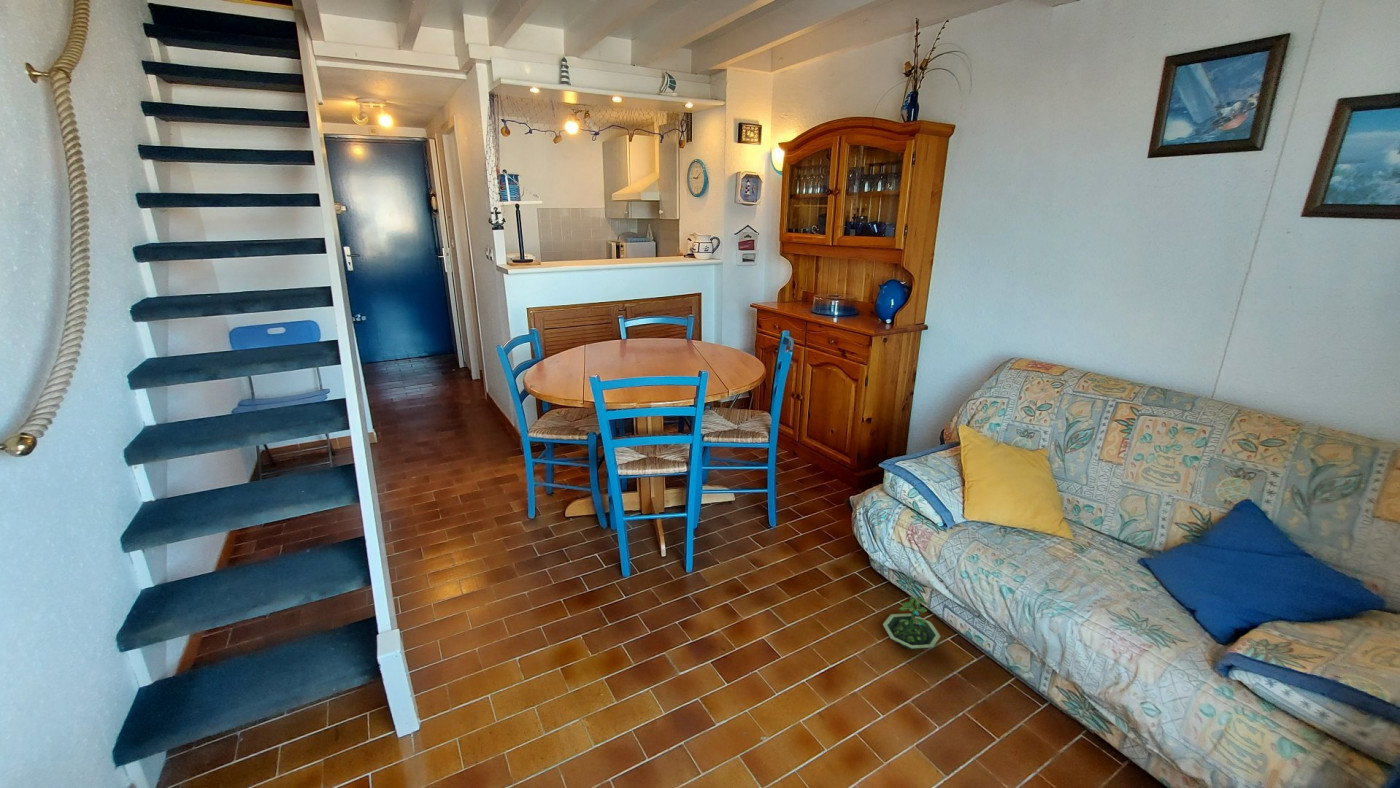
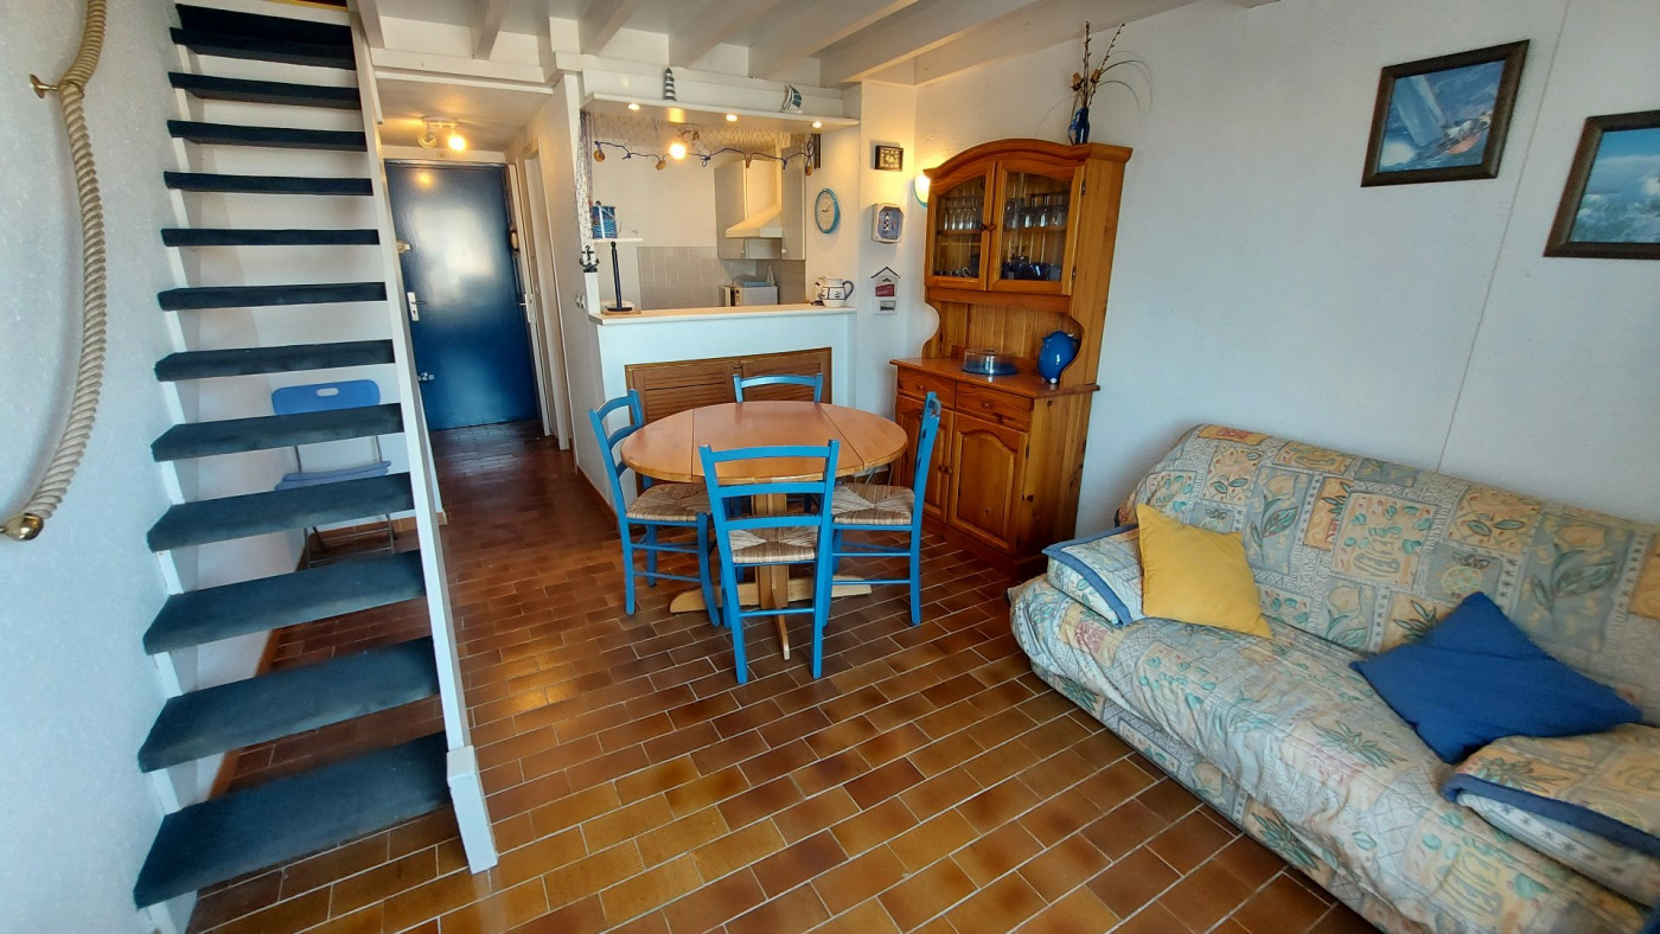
- terrarium [882,596,941,651]
